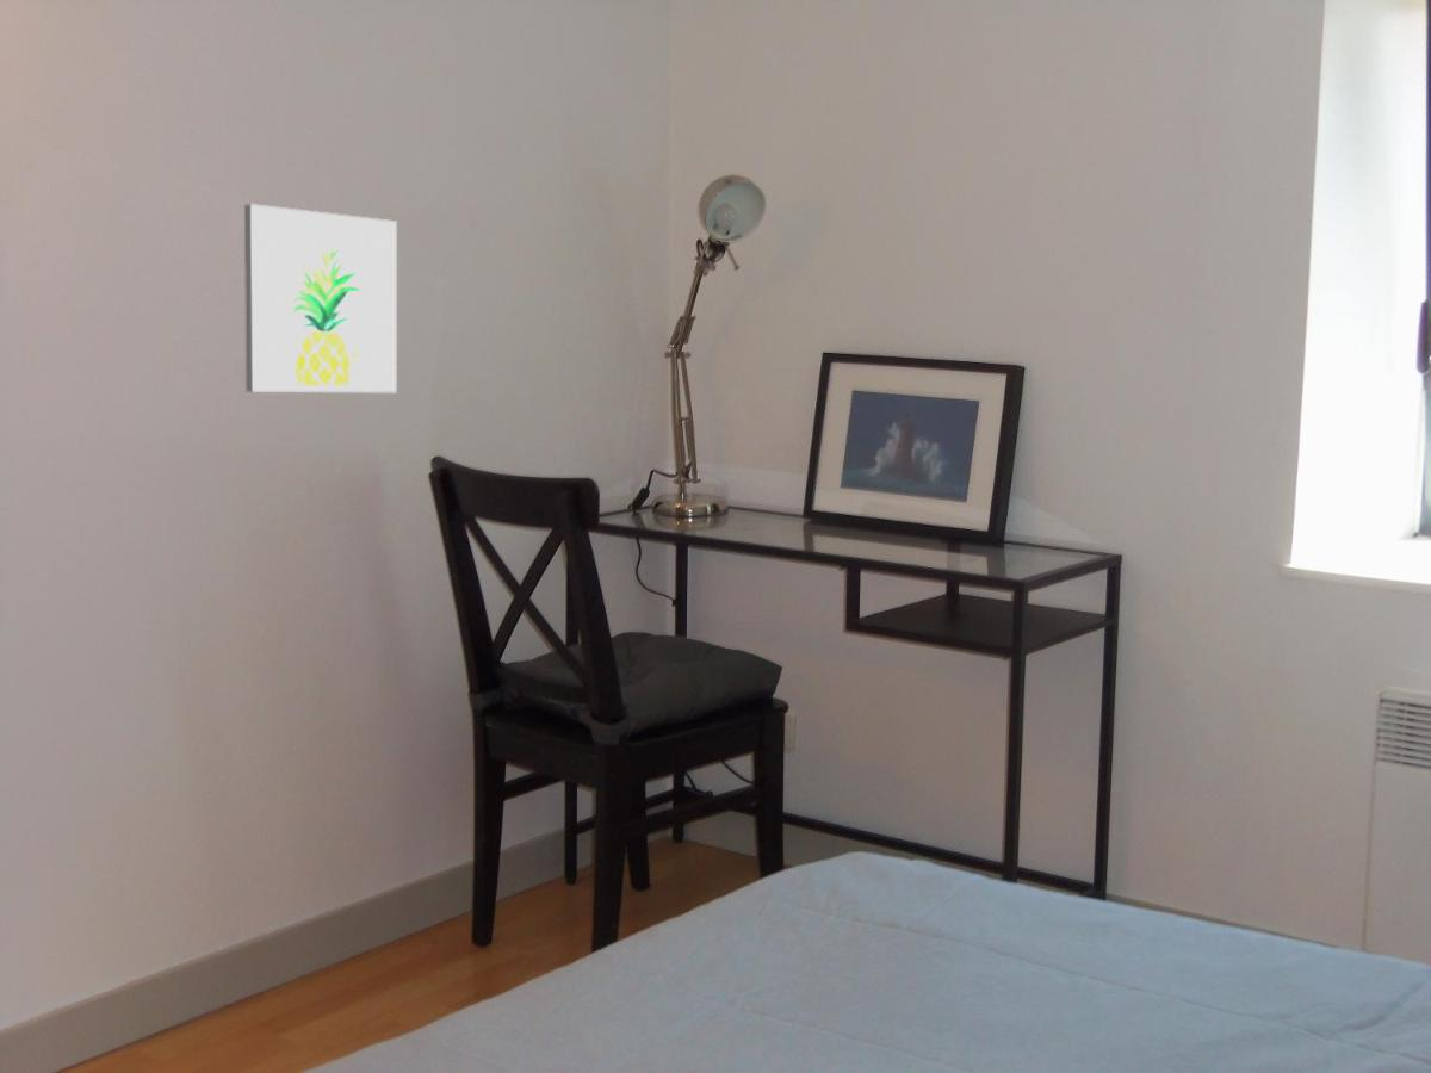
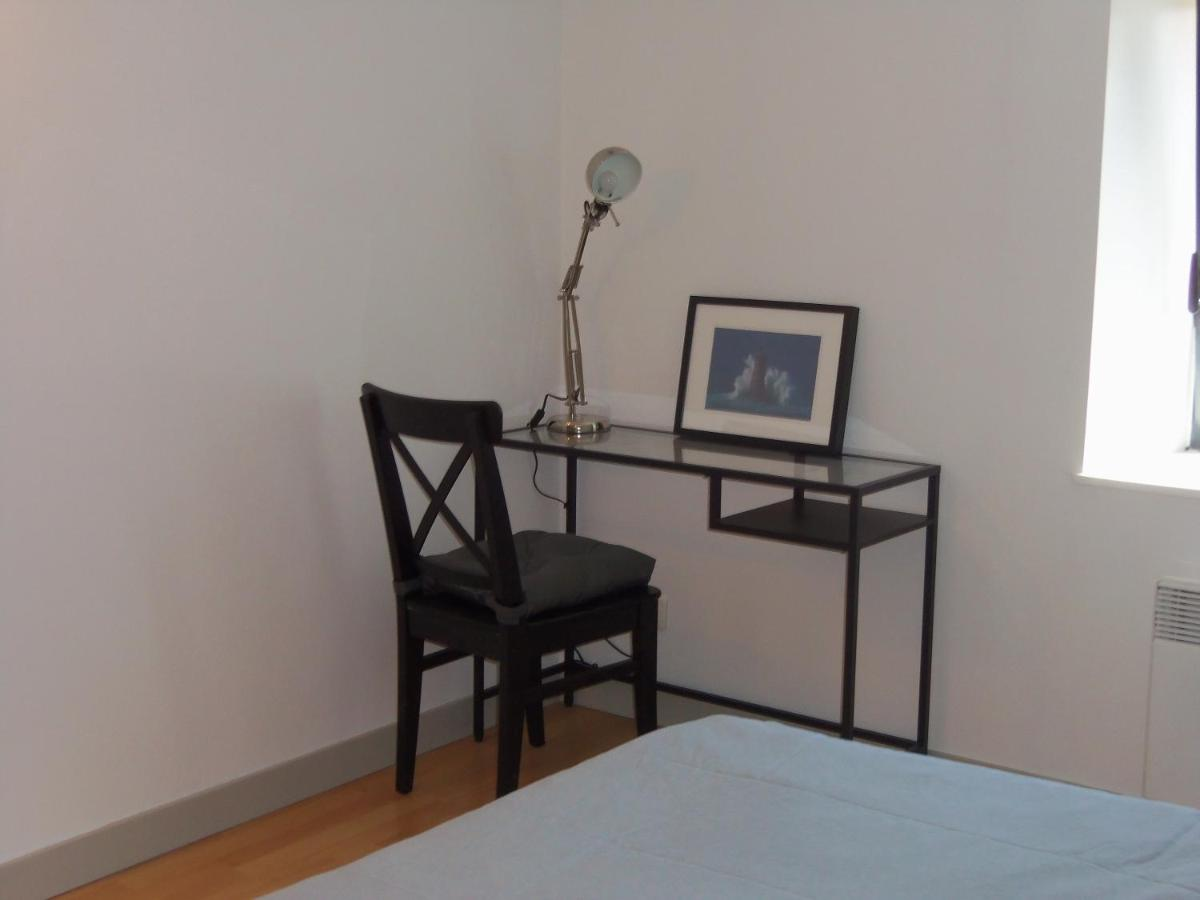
- wall art [243,203,398,393]
